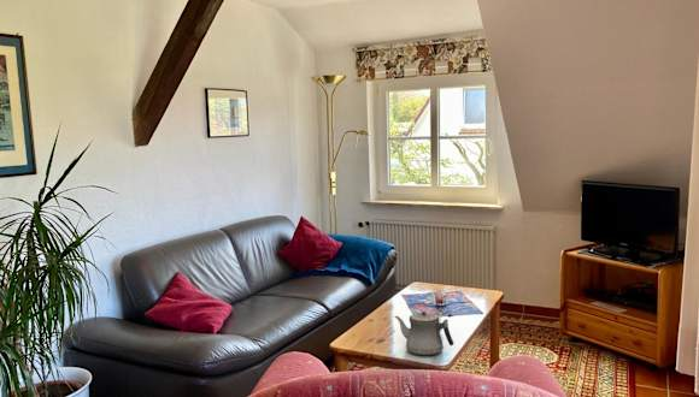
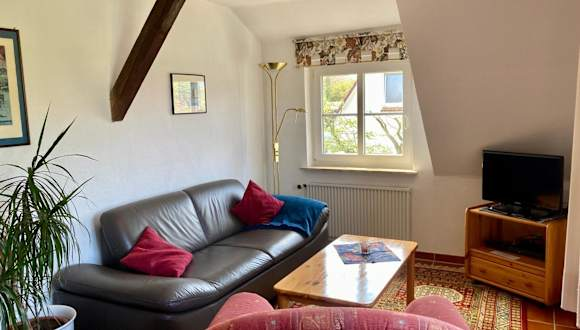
- teapot [394,310,454,356]
